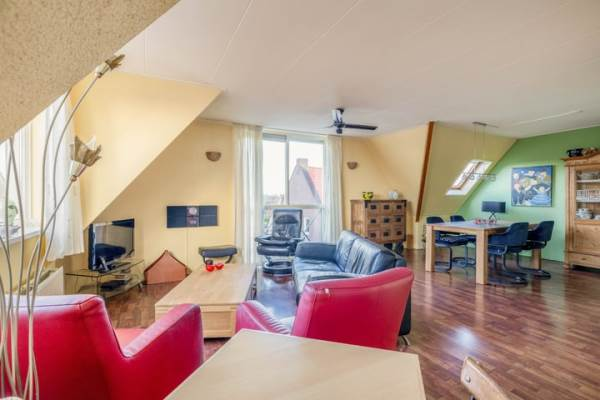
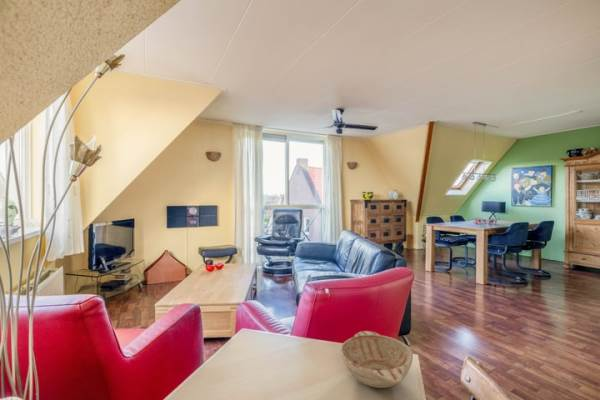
+ decorative bowl [340,330,414,389]
